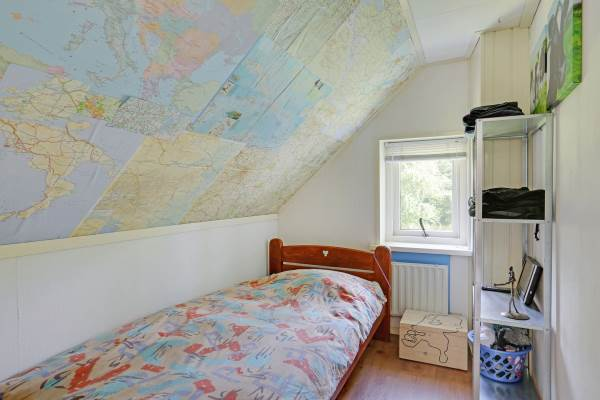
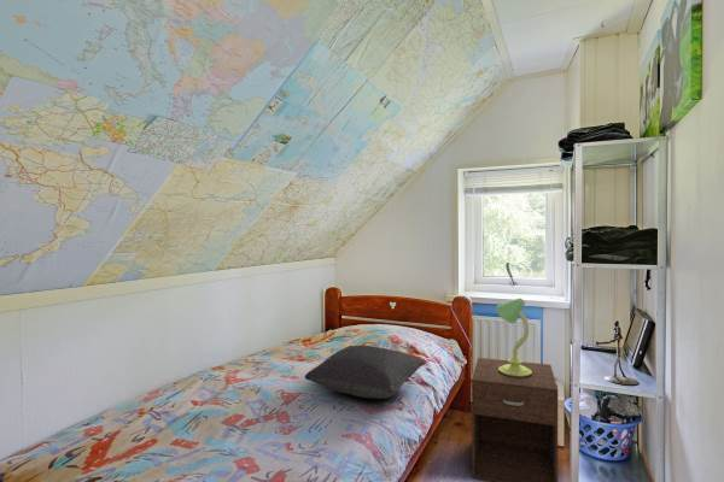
+ pillow [304,345,427,400]
+ nightstand [471,357,559,482]
+ table lamp [495,298,532,377]
